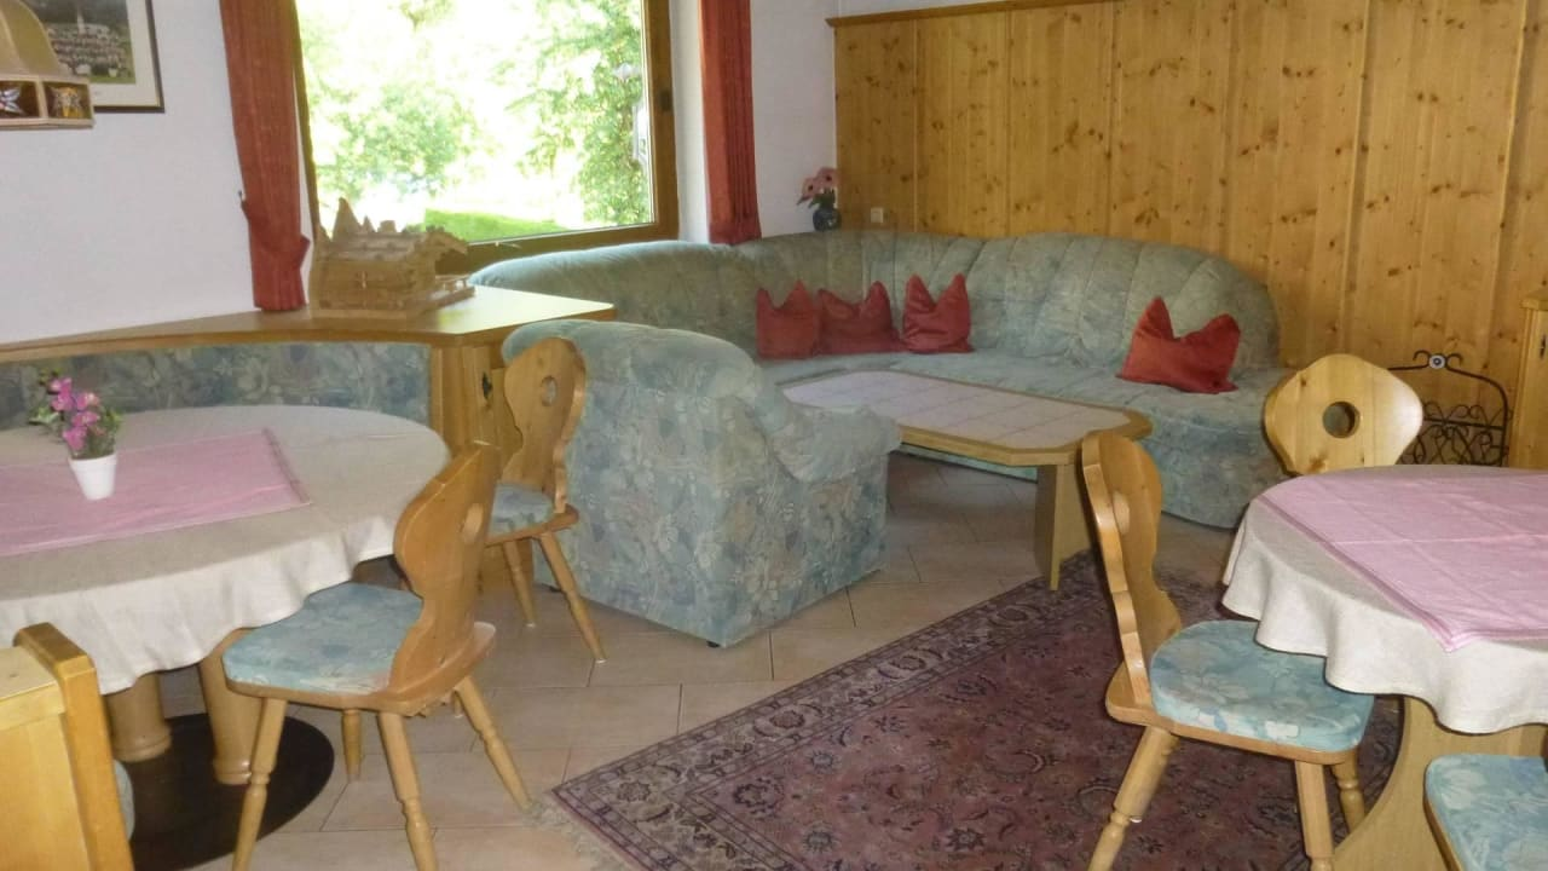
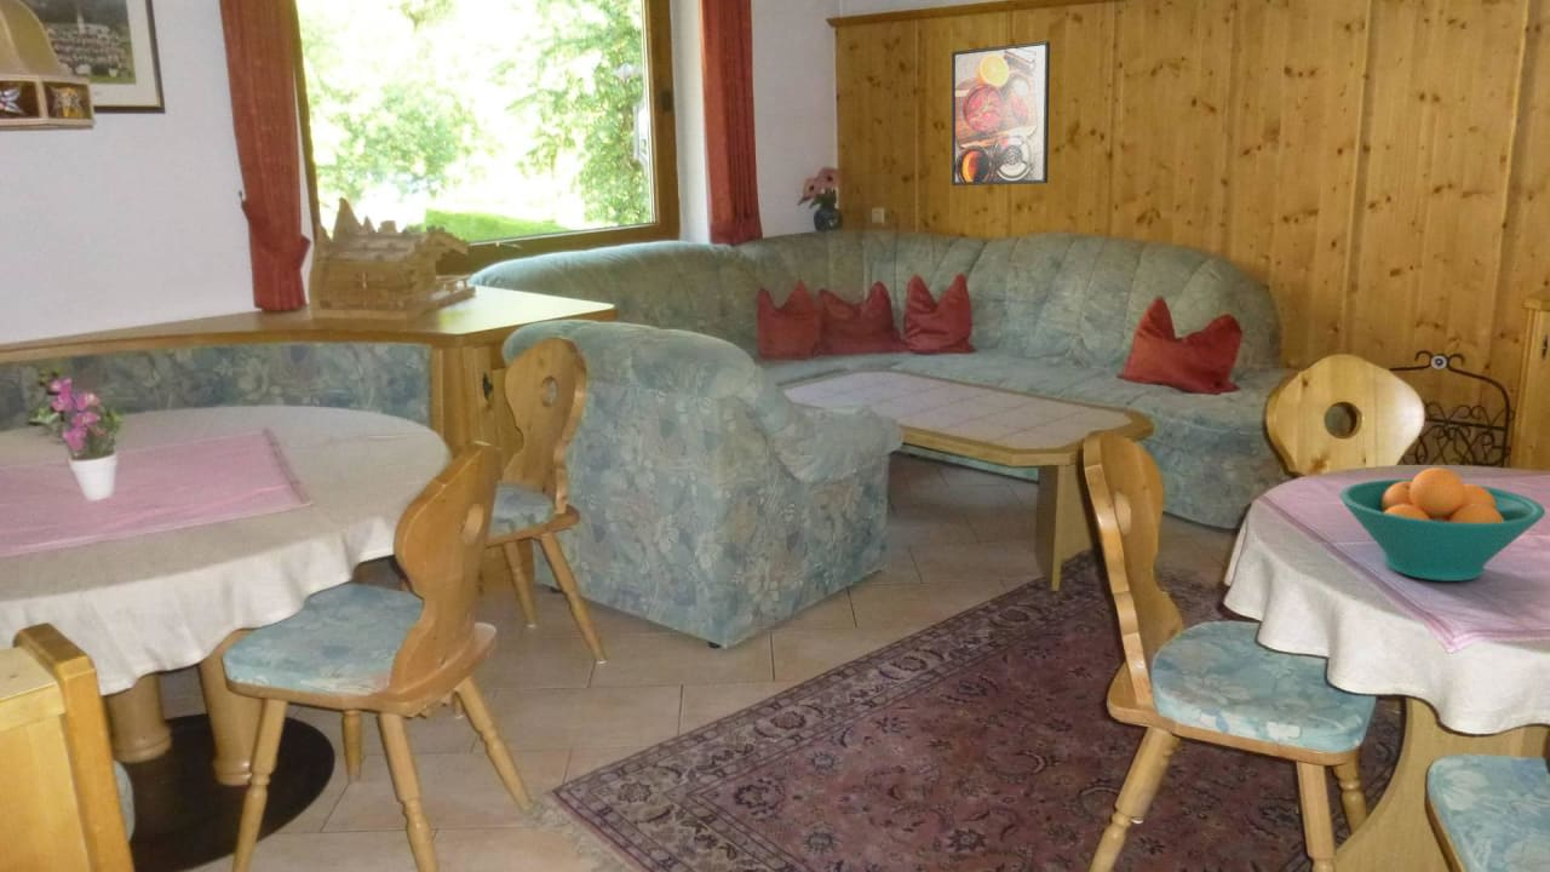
+ fruit bowl [1338,466,1546,583]
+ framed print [951,40,1051,187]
